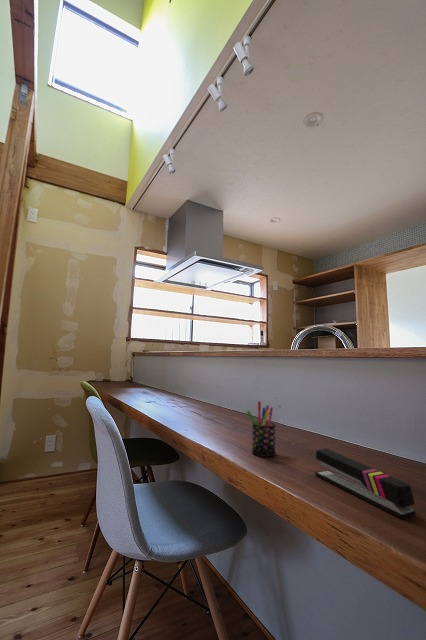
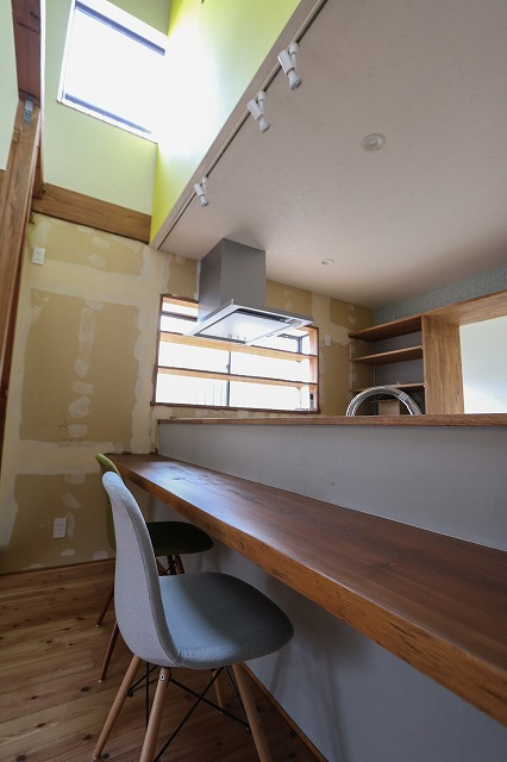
- stapler [314,448,417,519]
- pen holder [246,400,277,458]
